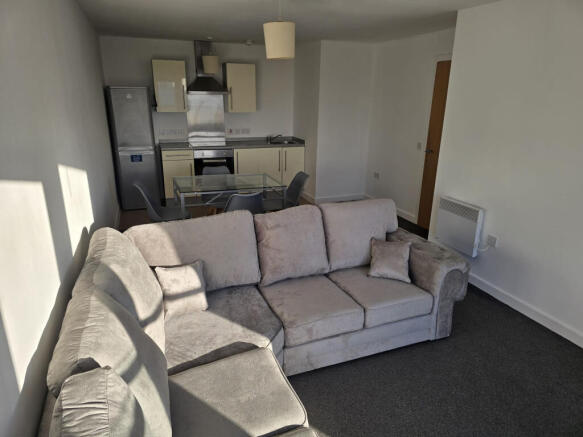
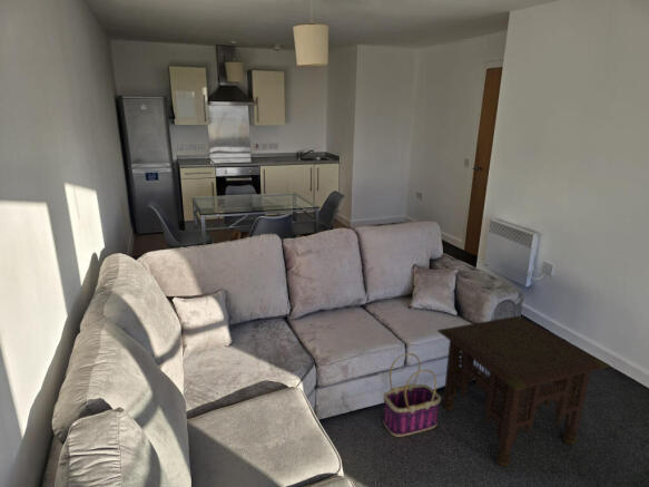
+ basket [382,352,442,438]
+ side table [436,314,610,467]
